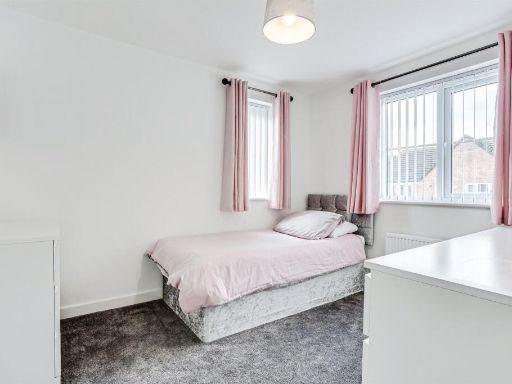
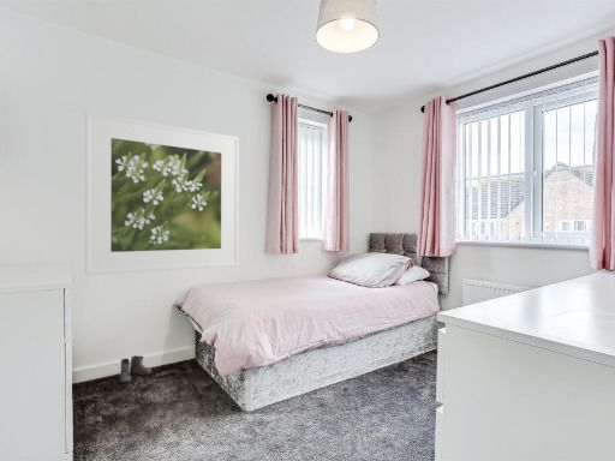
+ boots [115,354,153,384]
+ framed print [84,110,240,276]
